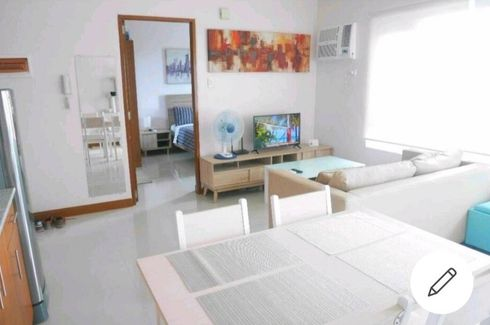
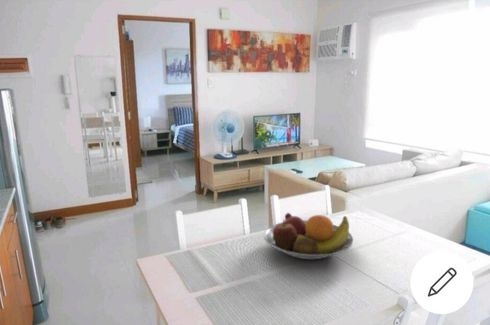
+ fruit bowl [263,212,355,260]
